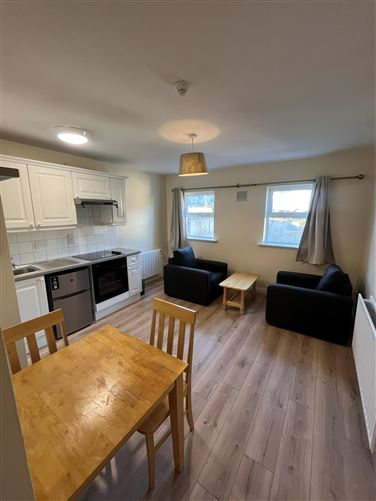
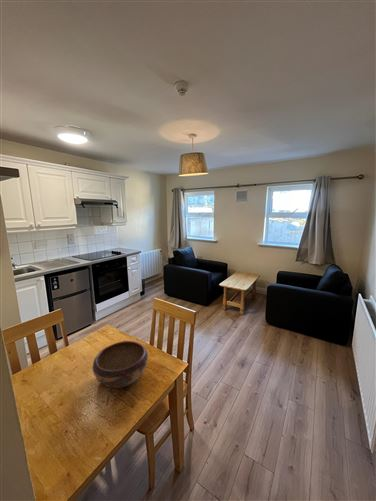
+ decorative bowl [92,340,149,389]
